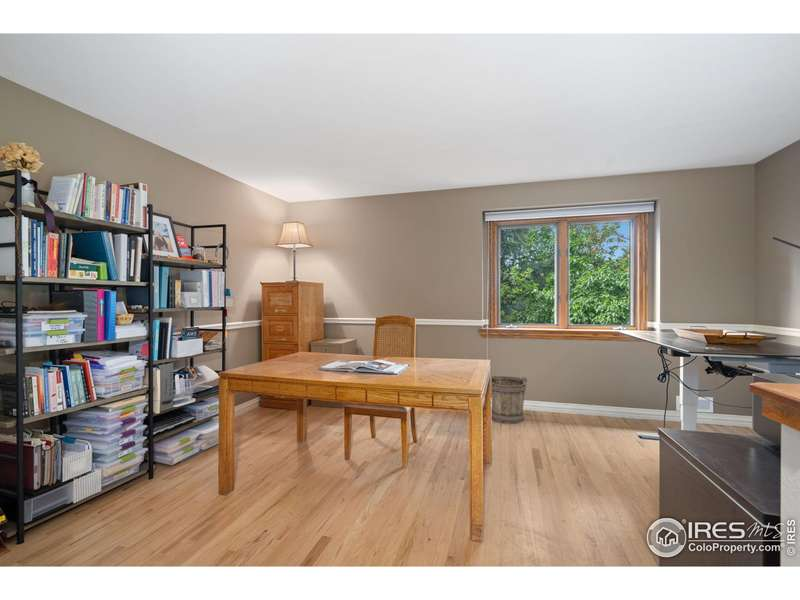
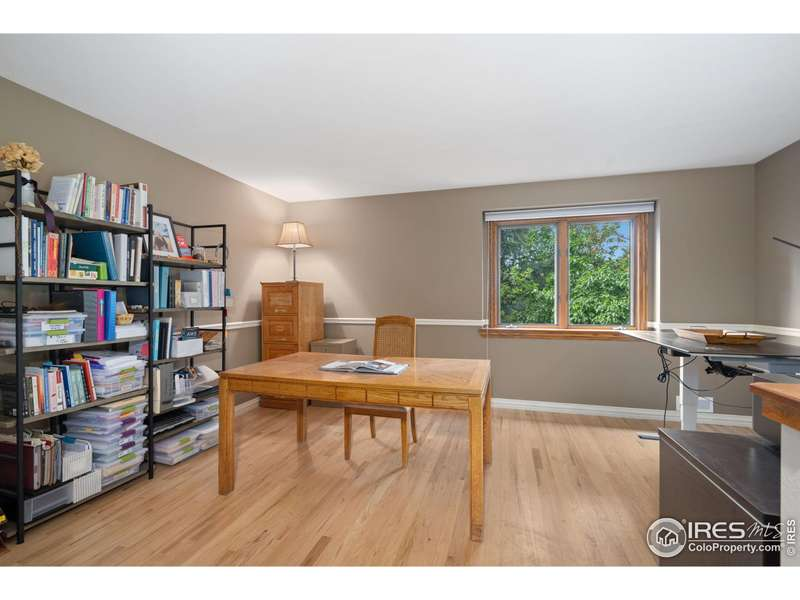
- bucket [491,375,528,424]
